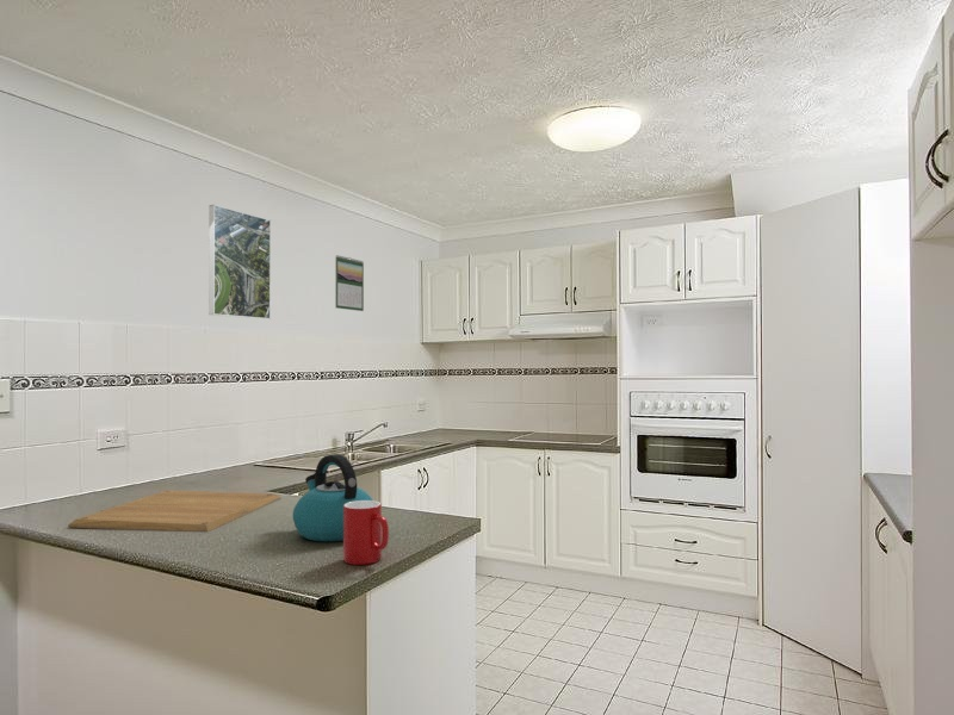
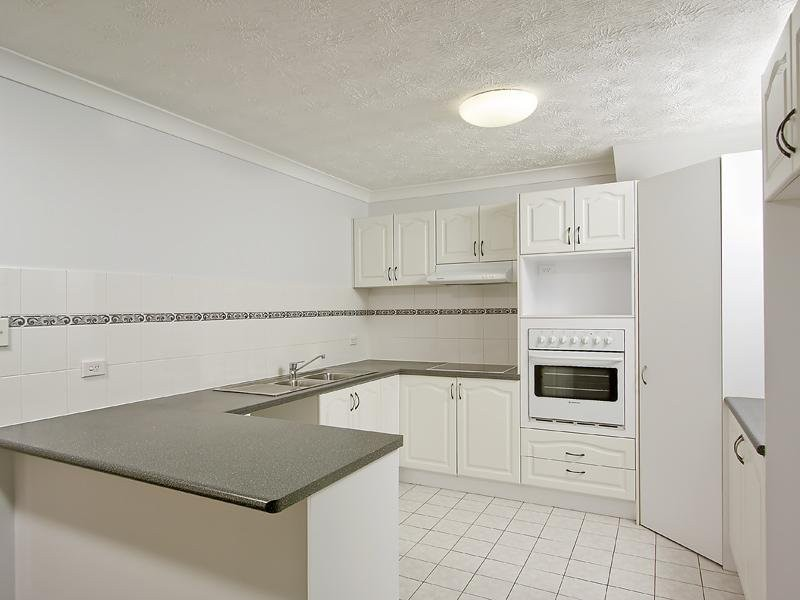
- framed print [207,204,272,321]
- chopping board [67,489,281,533]
- kettle [292,453,373,542]
- calendar [334,254,365,312]
- cup [342,499,390,566]
